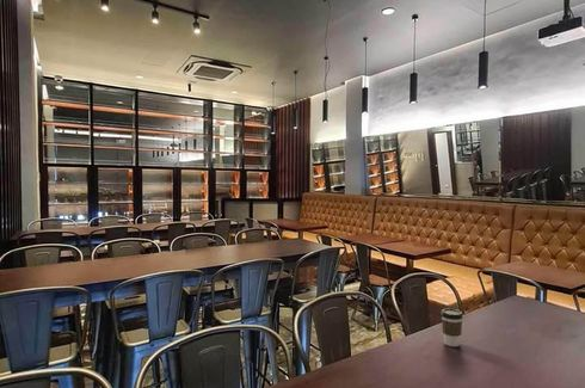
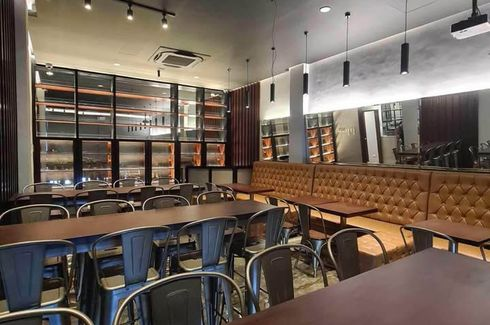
- coffee cup [441,308,464,347]
